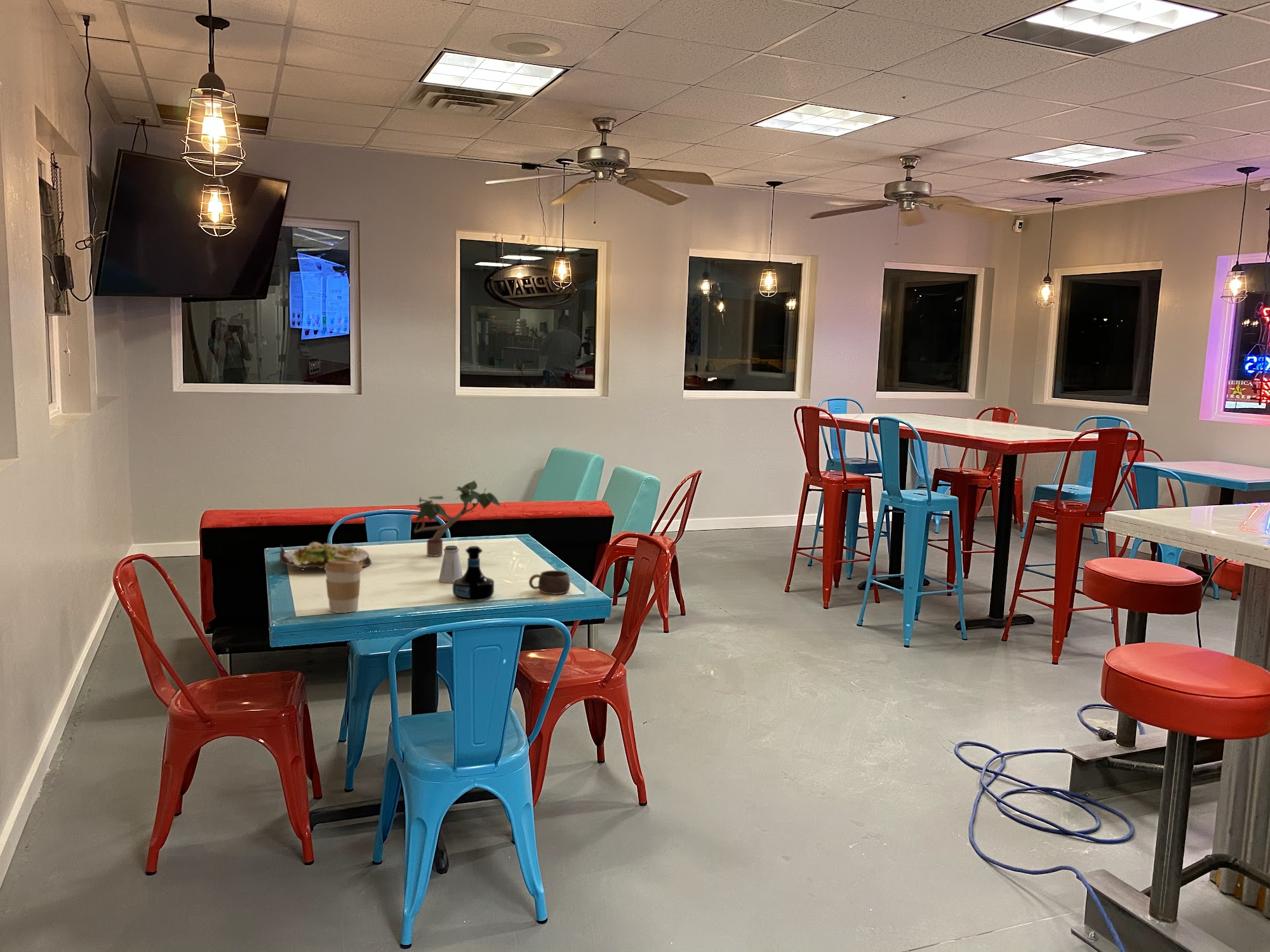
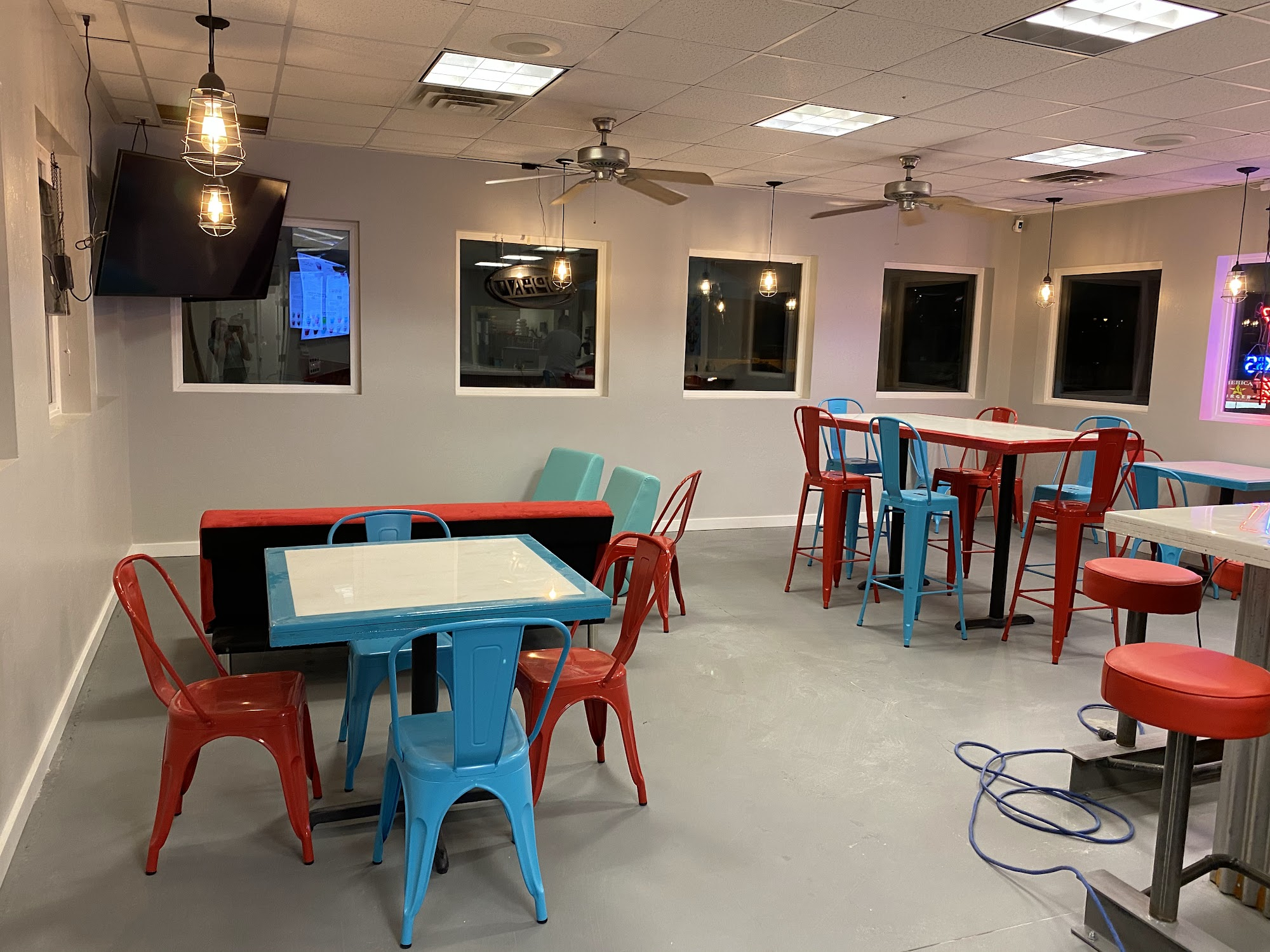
- saltshaker [438,545,464,583]
- cup [528,570,571,595]
- coffee cup [324,560,363,614]
- salad plate [279,541,372,570]
- potted plant [413,479,502,557]
- tequila bottle [452,545,495,602]
